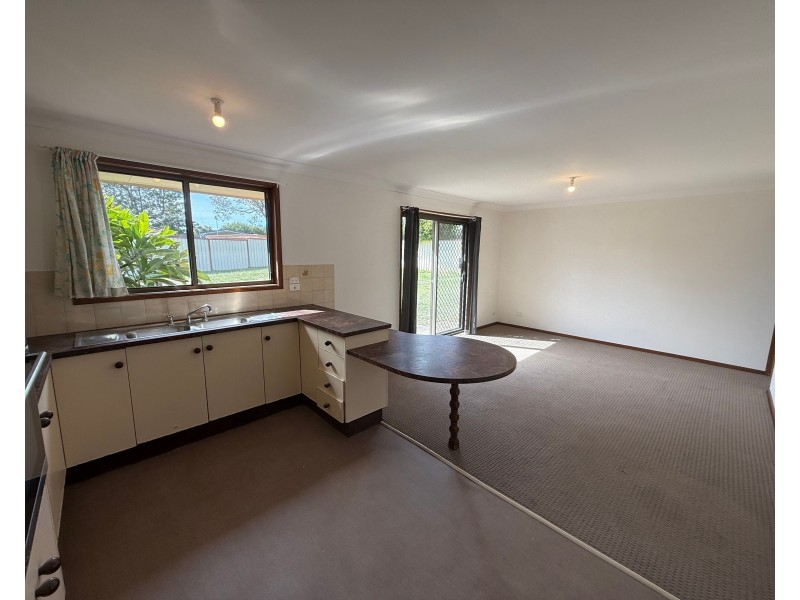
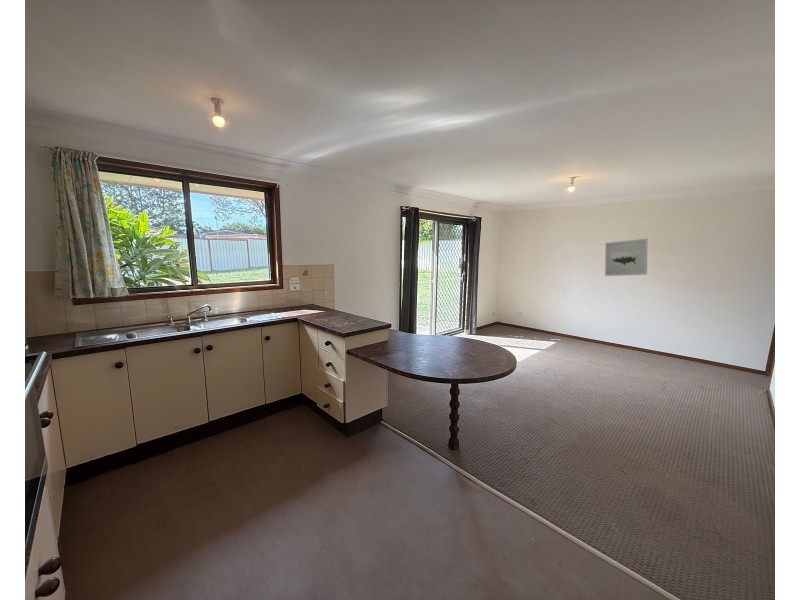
+ wall art [604,238,649,277]
